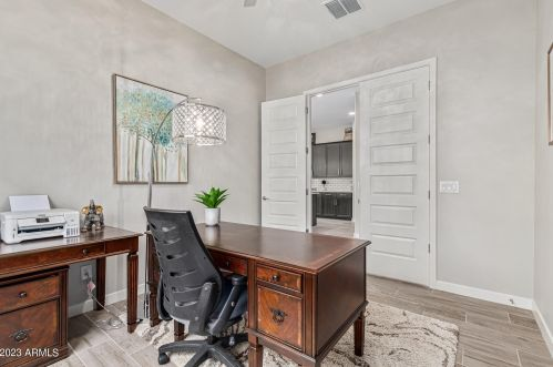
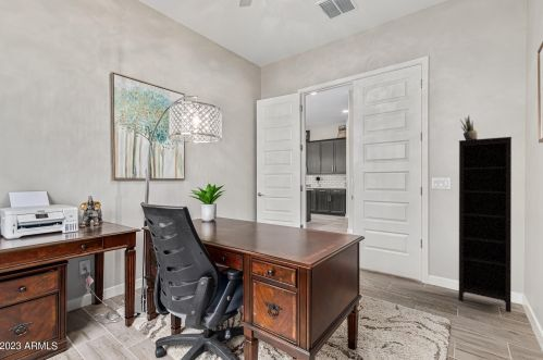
+ bookcase [458,136,513,313]
+ potted plant [459,114,479,140]
